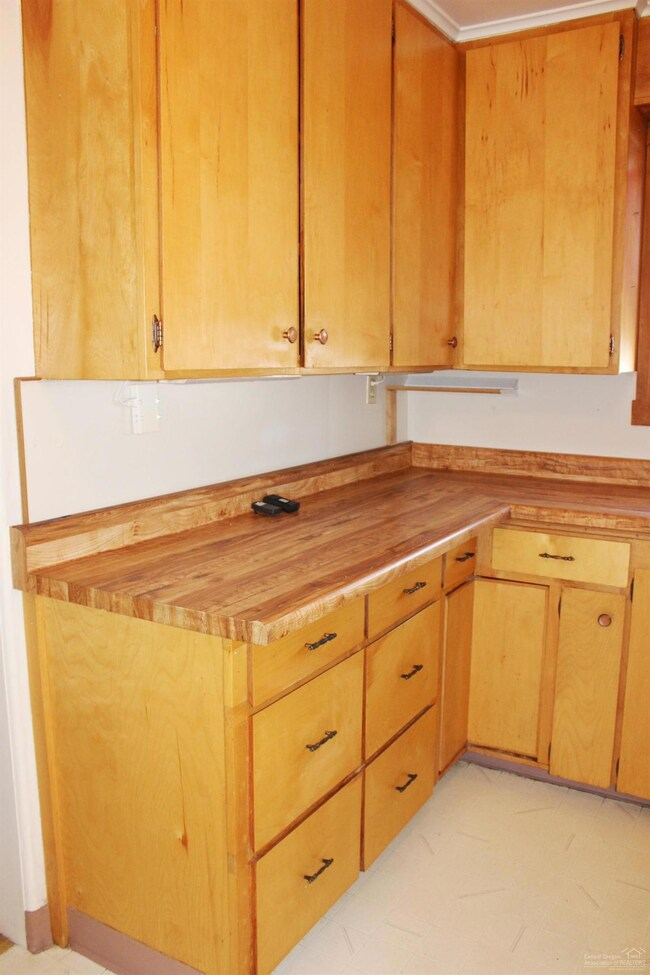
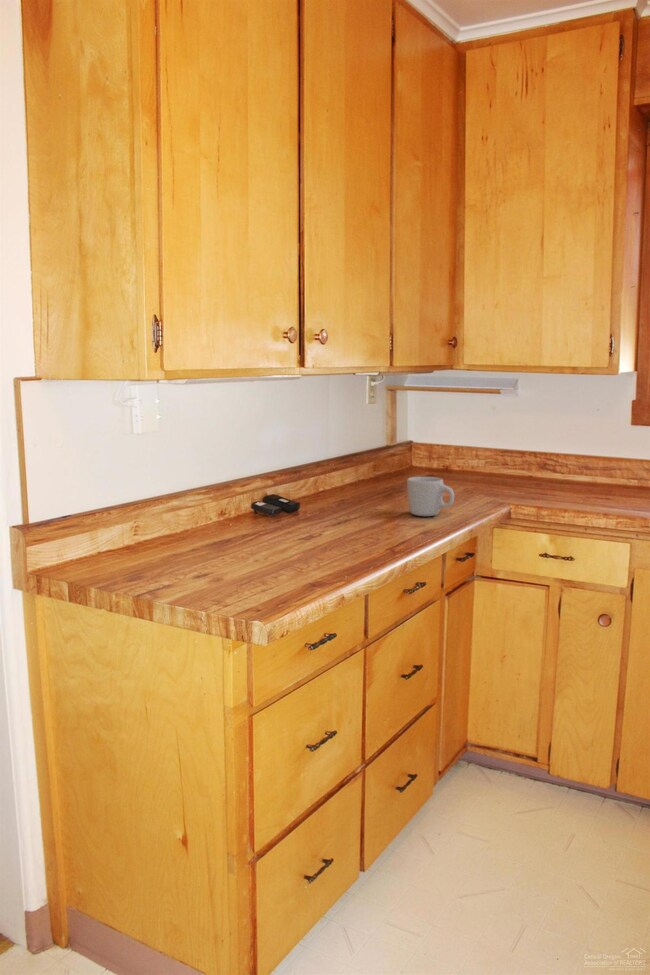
+ mug [406,476,455,517]
